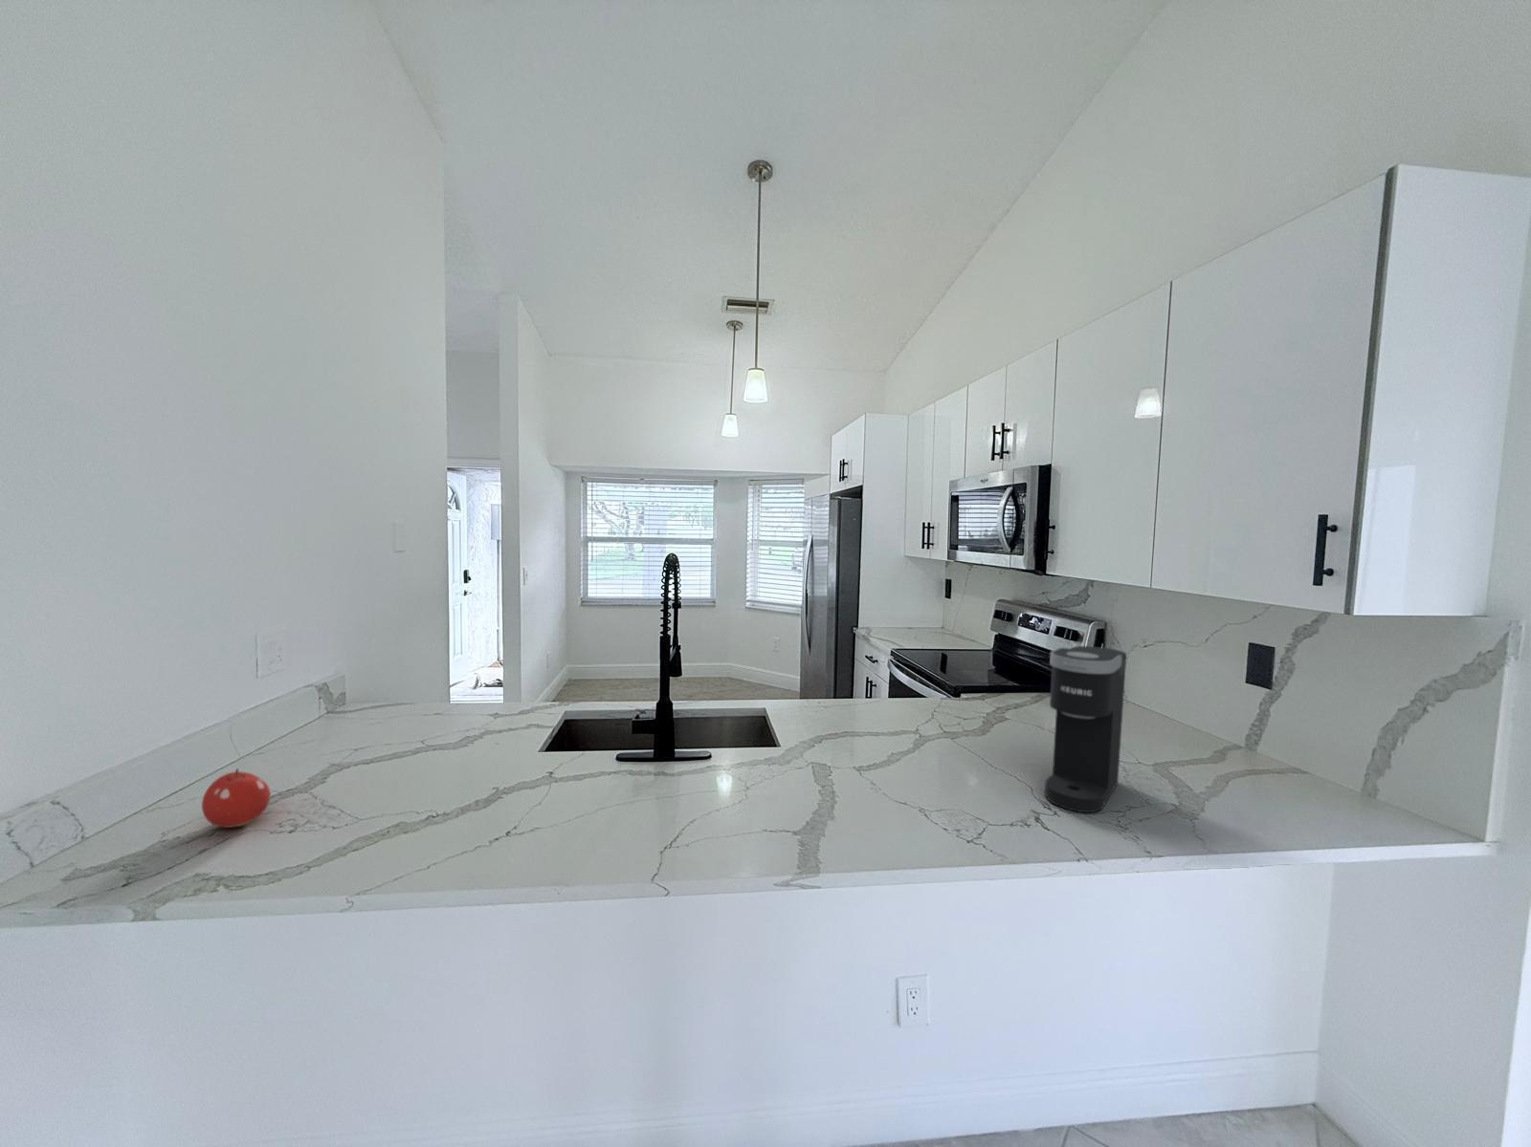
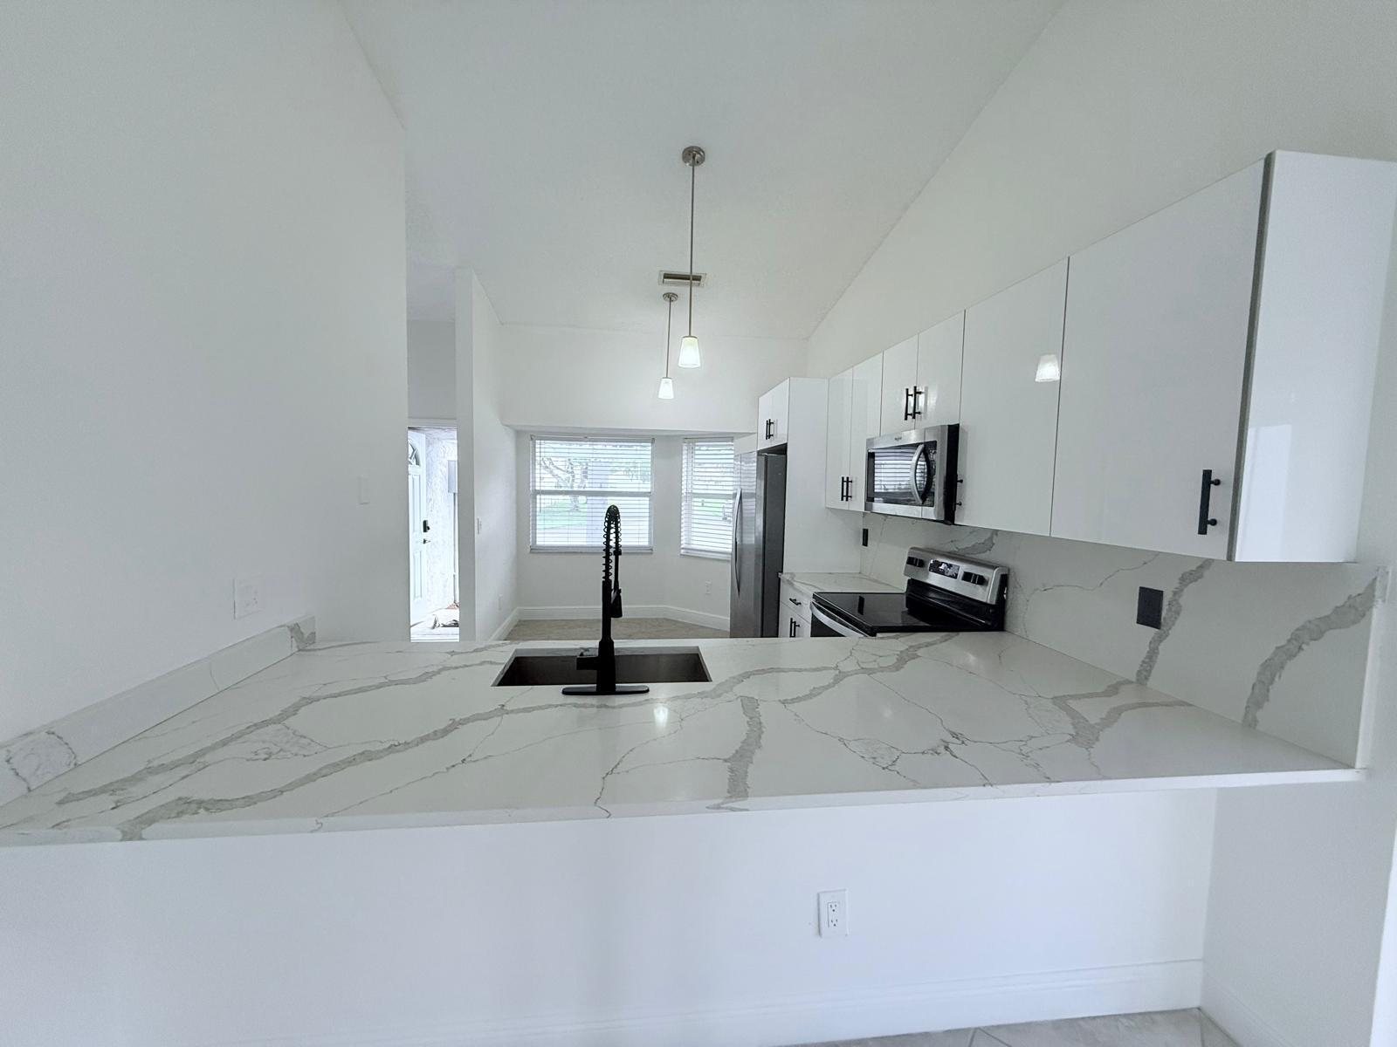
- fruit [201,767,271,829]
- coffee maker [1044,646,1127,813]
